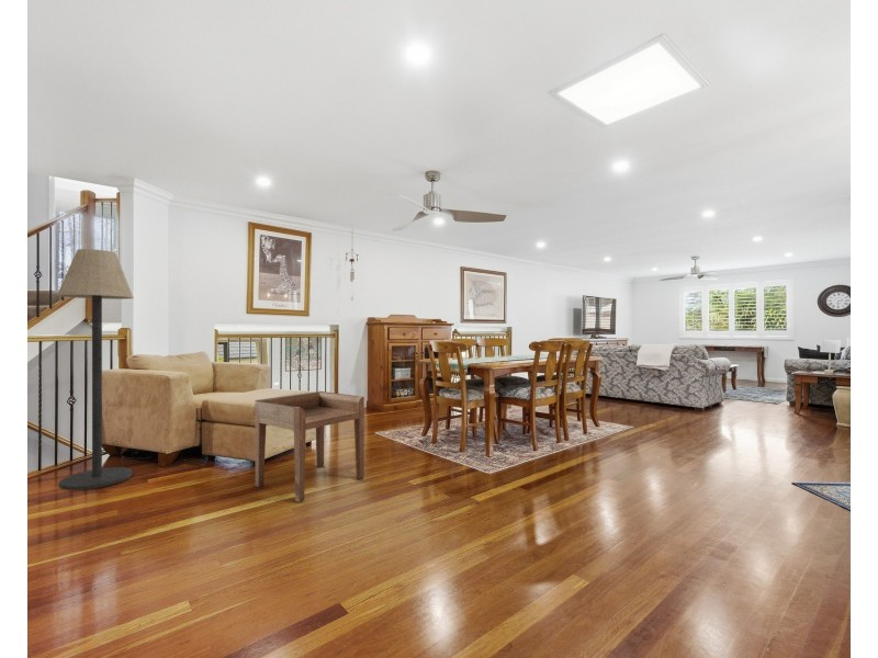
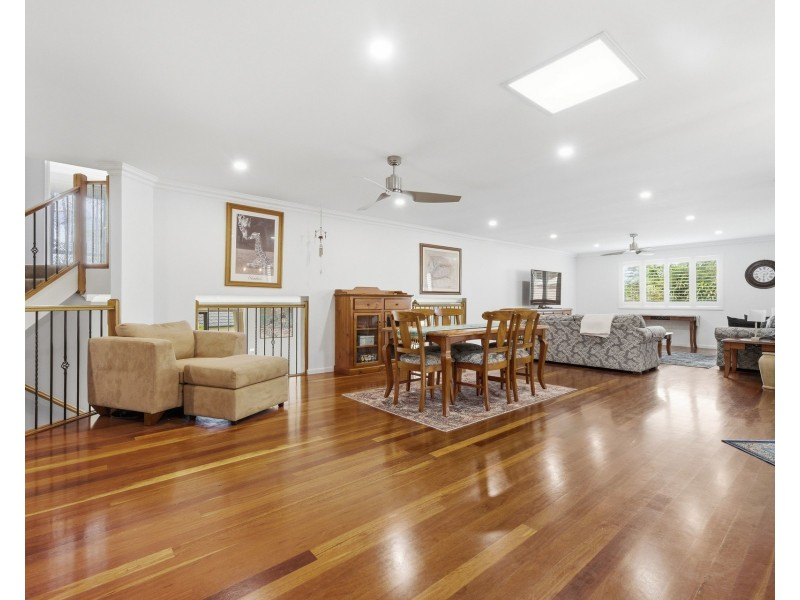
- side table [255,390,365,503]
- floor lamp [56,248,135,491]
